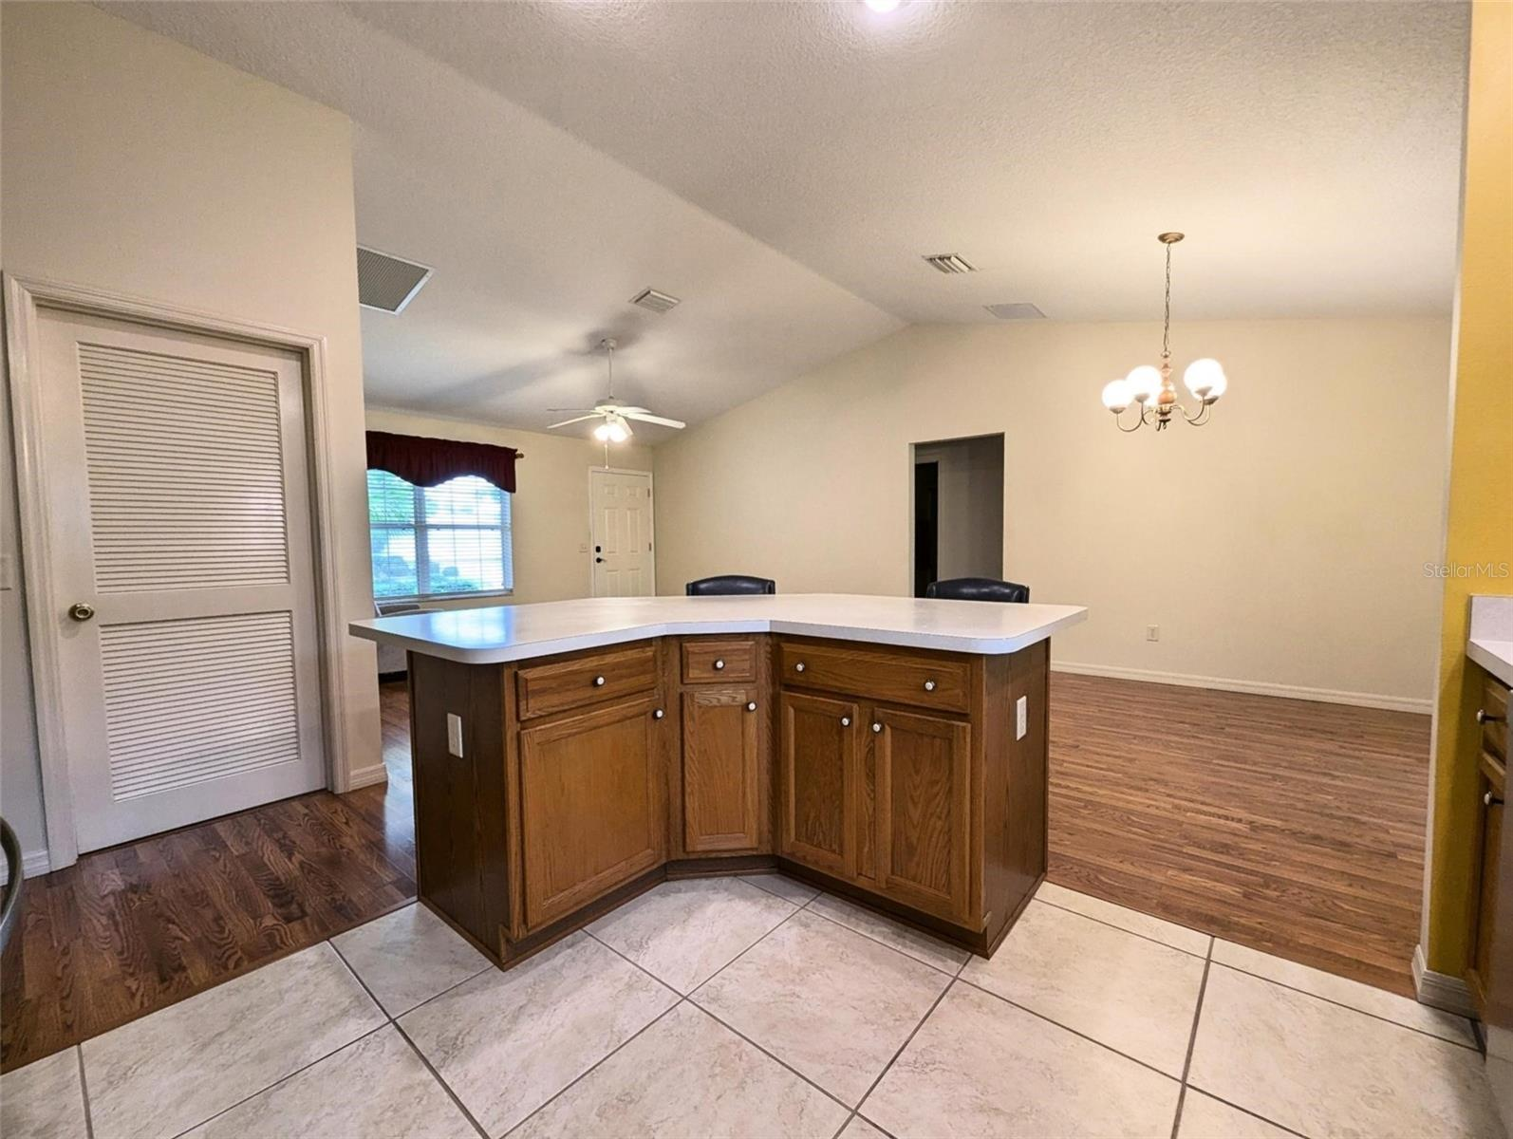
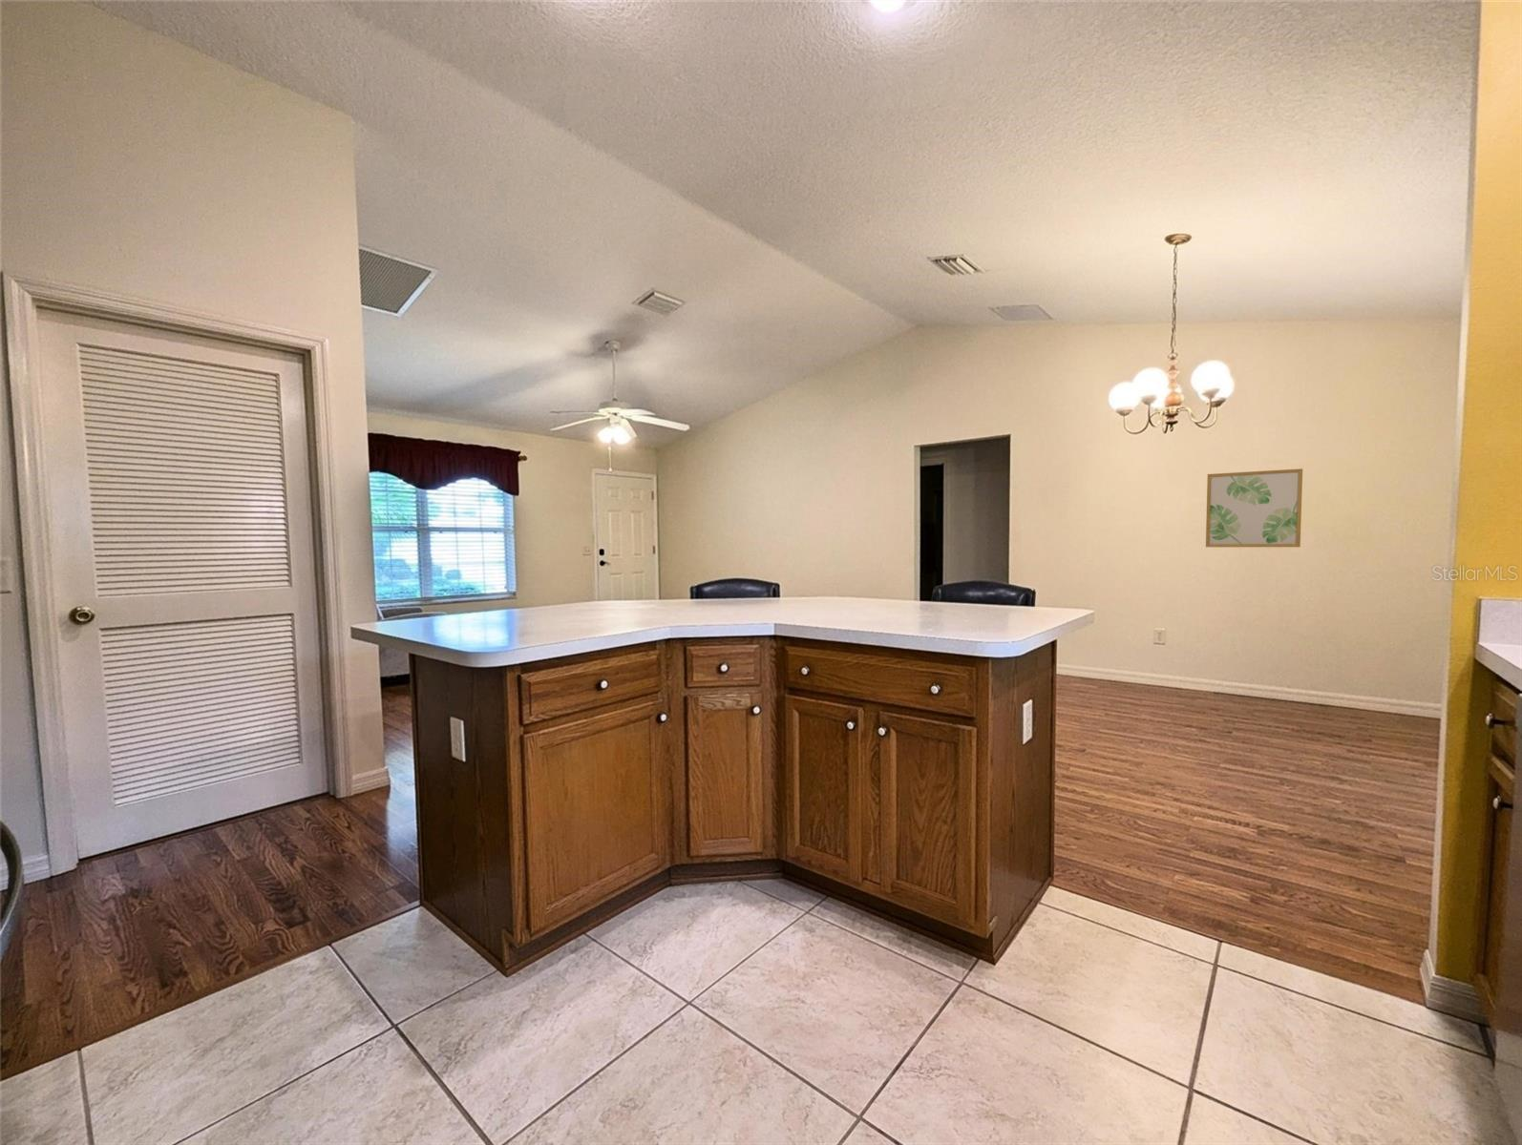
+ wall art [1206,468,1303,547]
